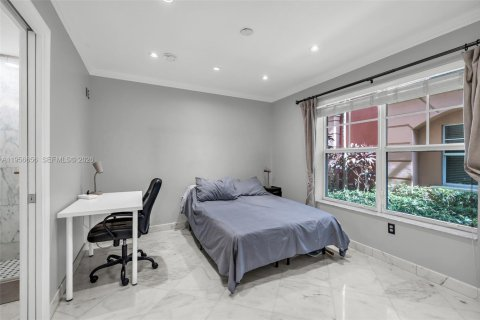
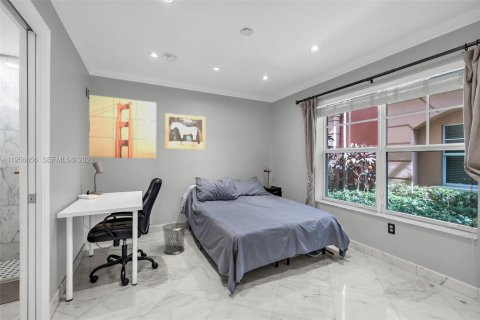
+ waste bin [162,222,187,255]
+ wall art [164,112,206,151]
+ wall art [88,94,157,159]
